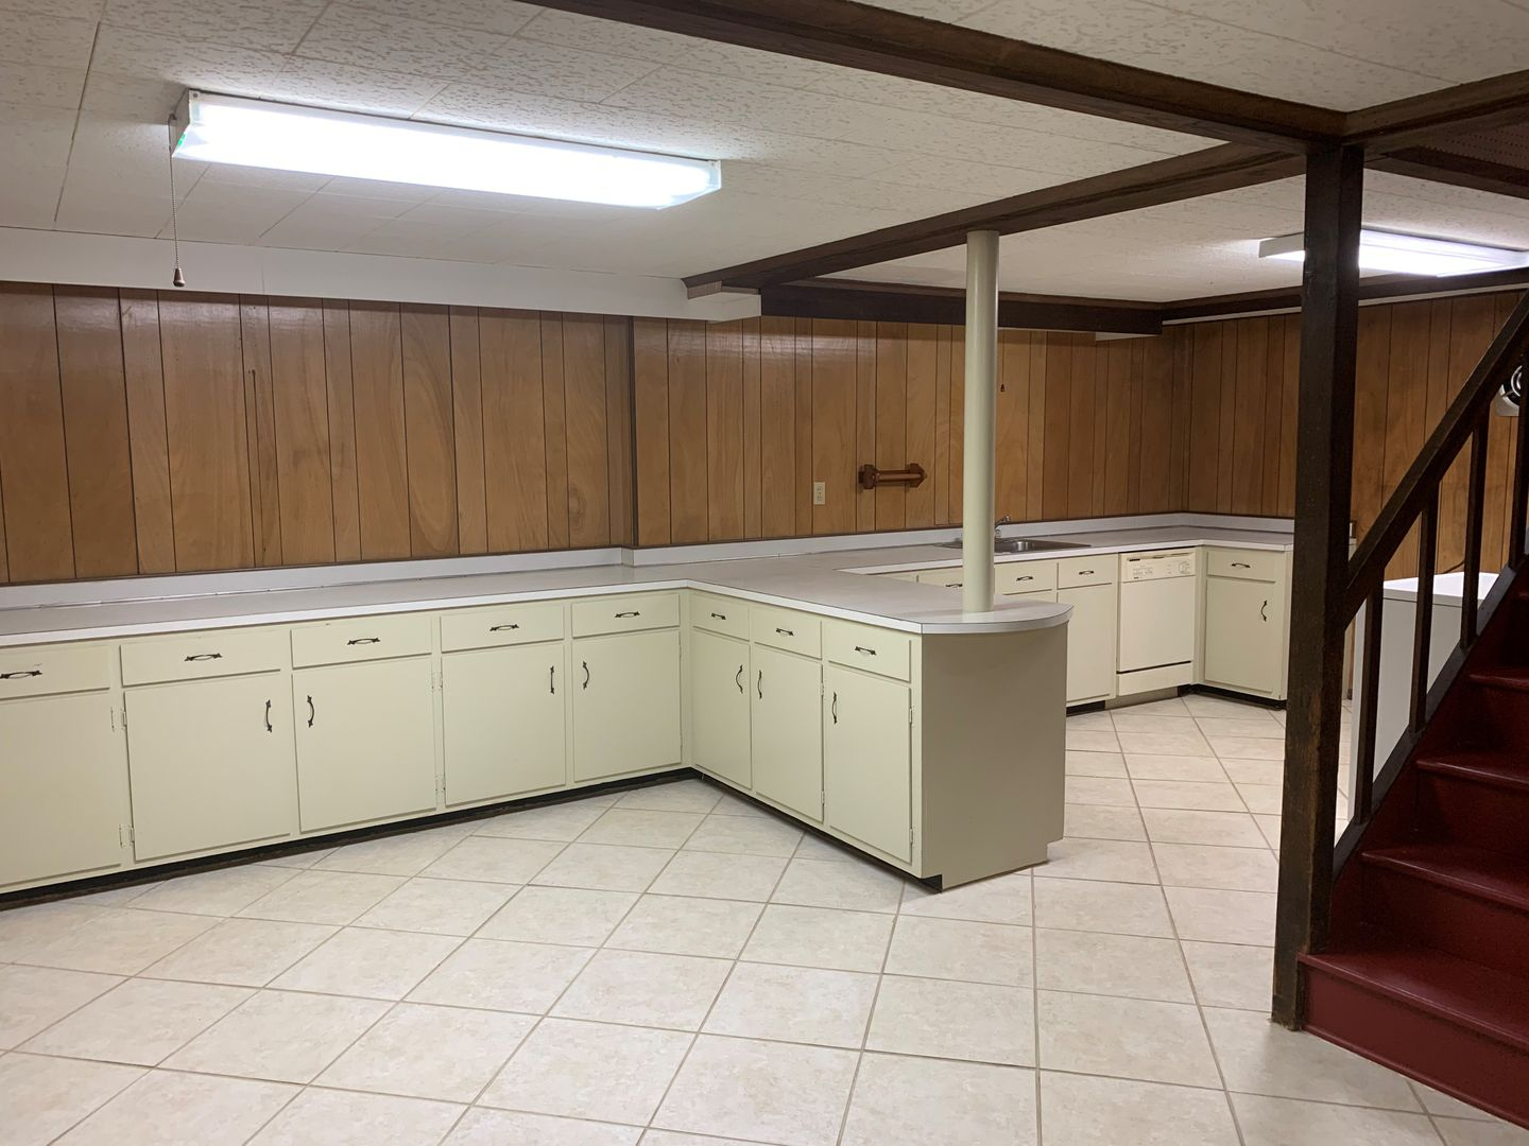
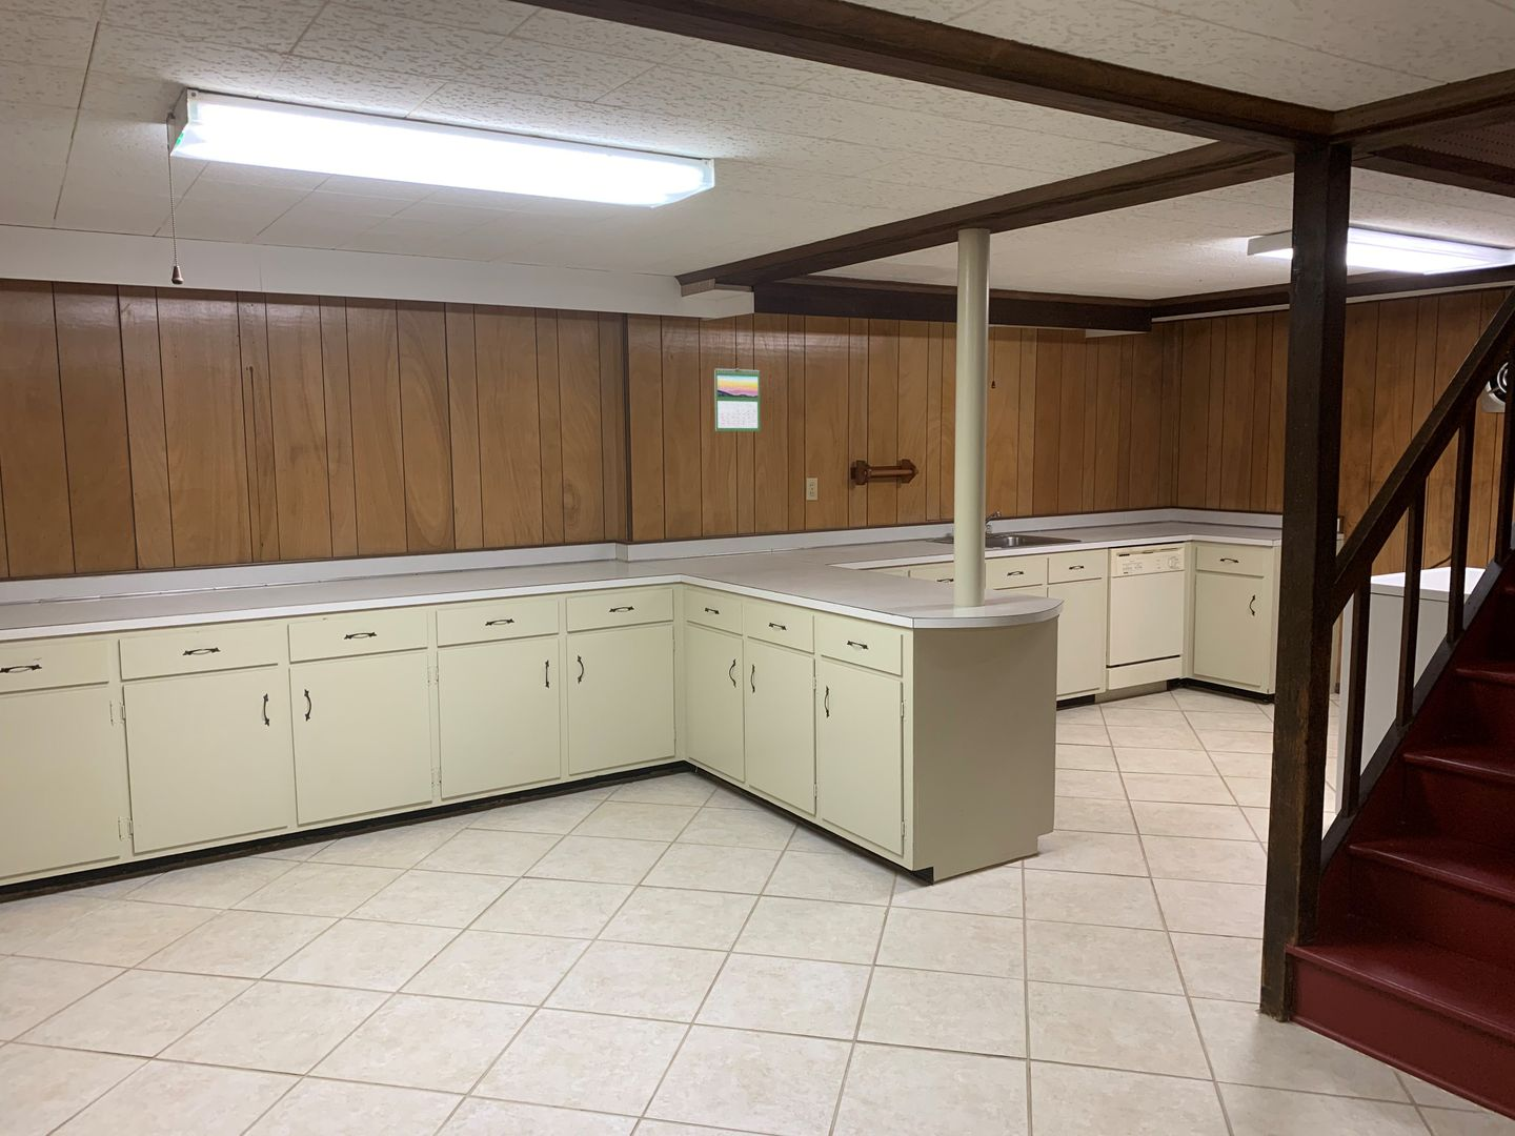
+ calendar [713,368,762,432]
